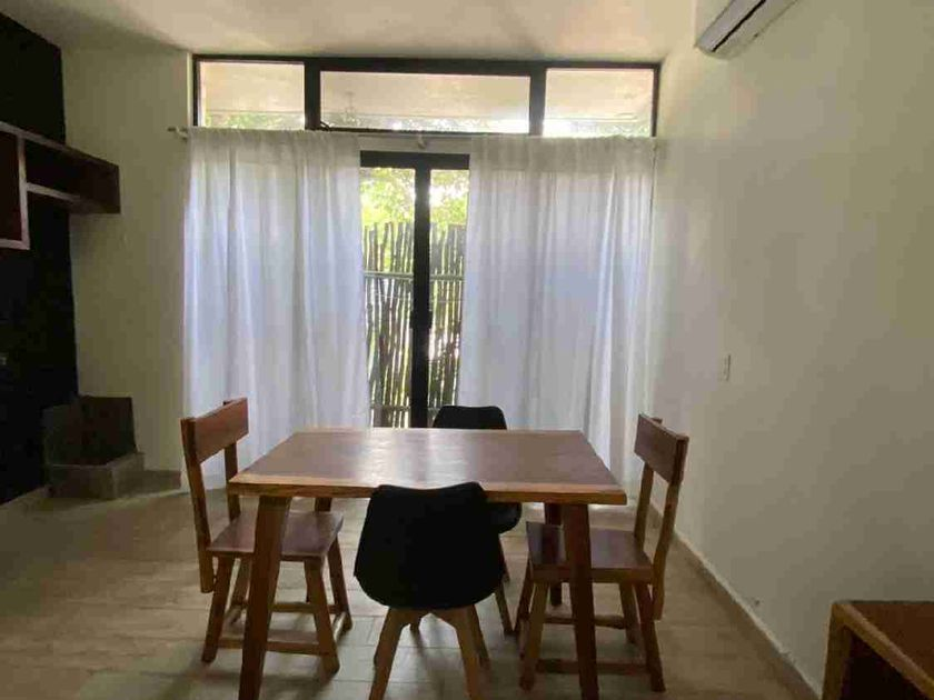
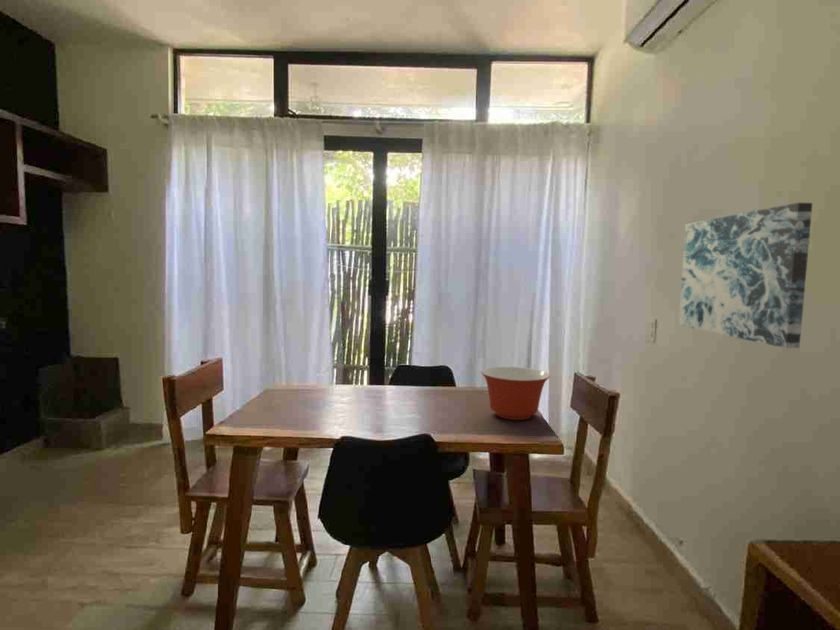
+ wall art [678,202,813,349]
+ mixing bowl [480,366,551,421]
